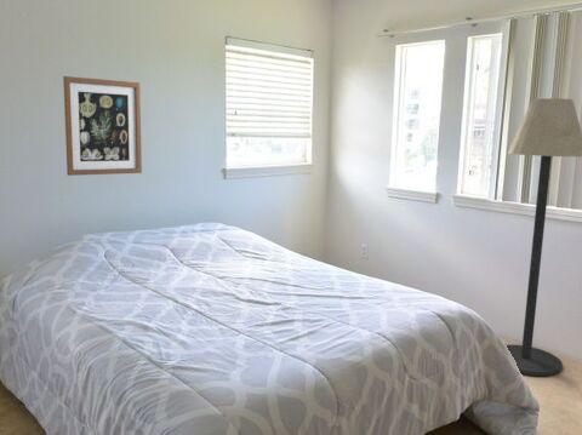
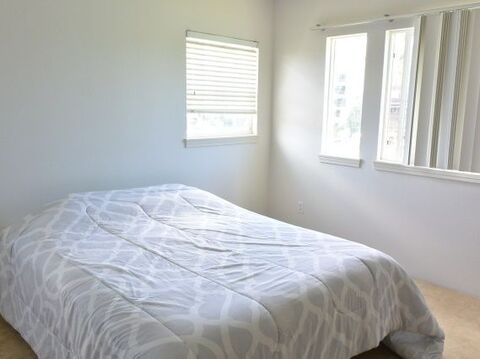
- floor lamp [506,97,582,377]
- wall art [62,75,143,177]
